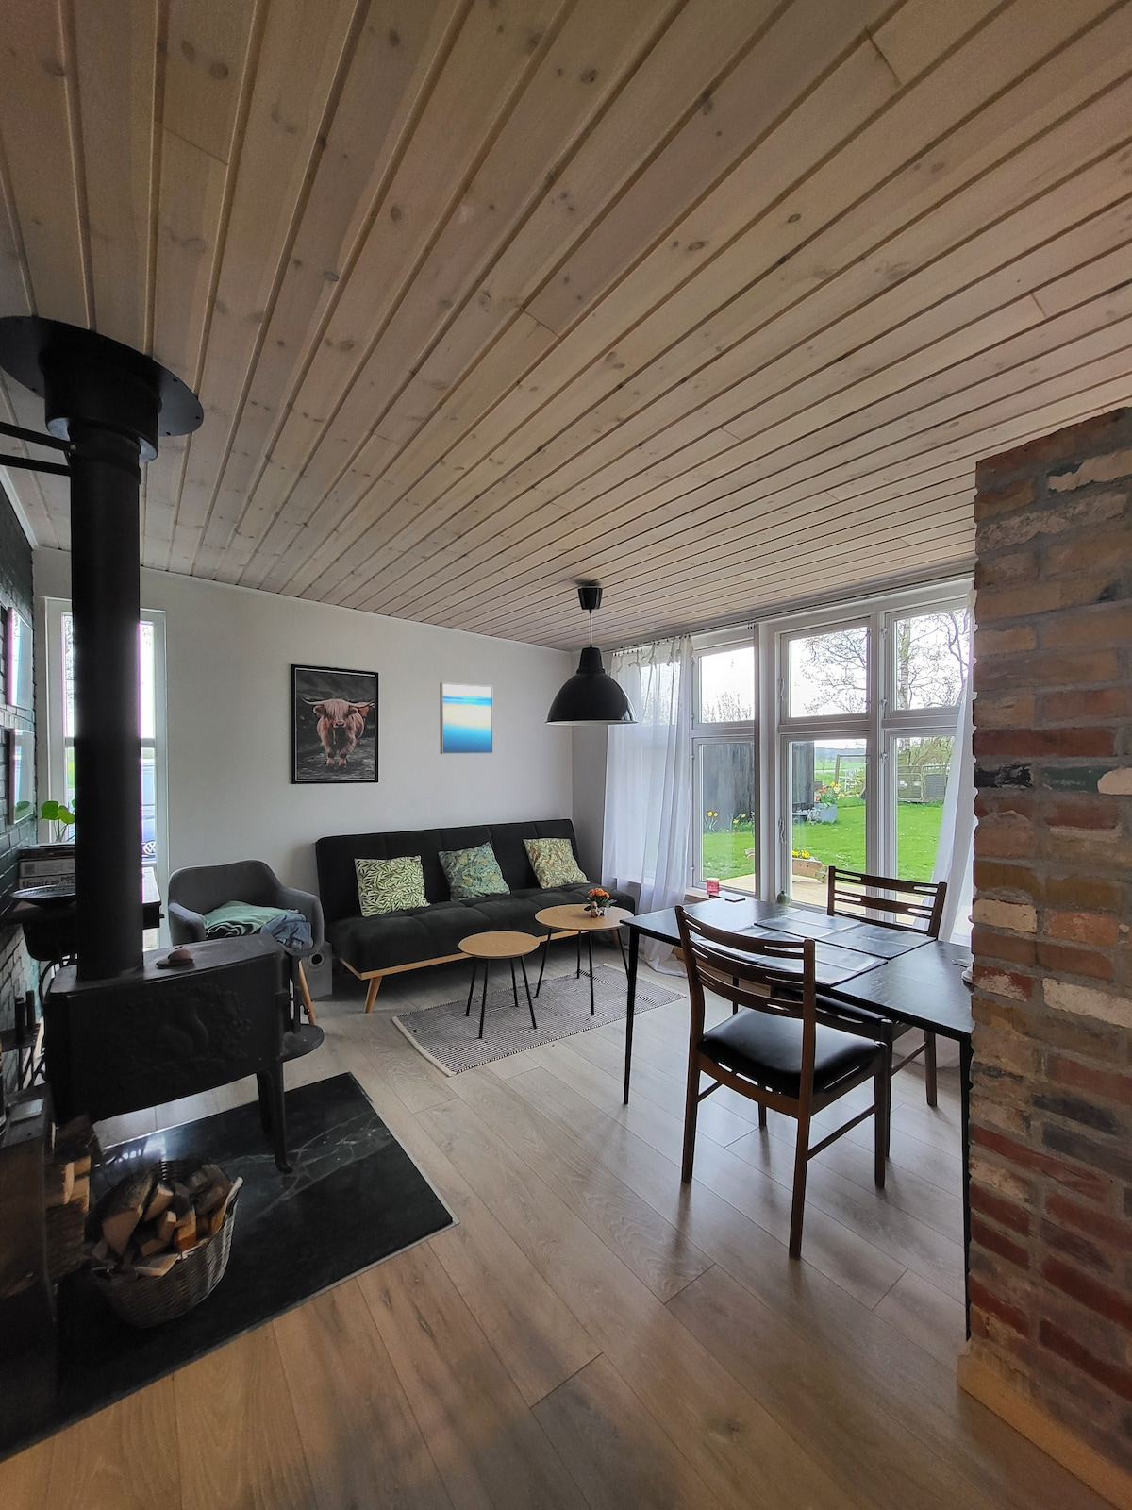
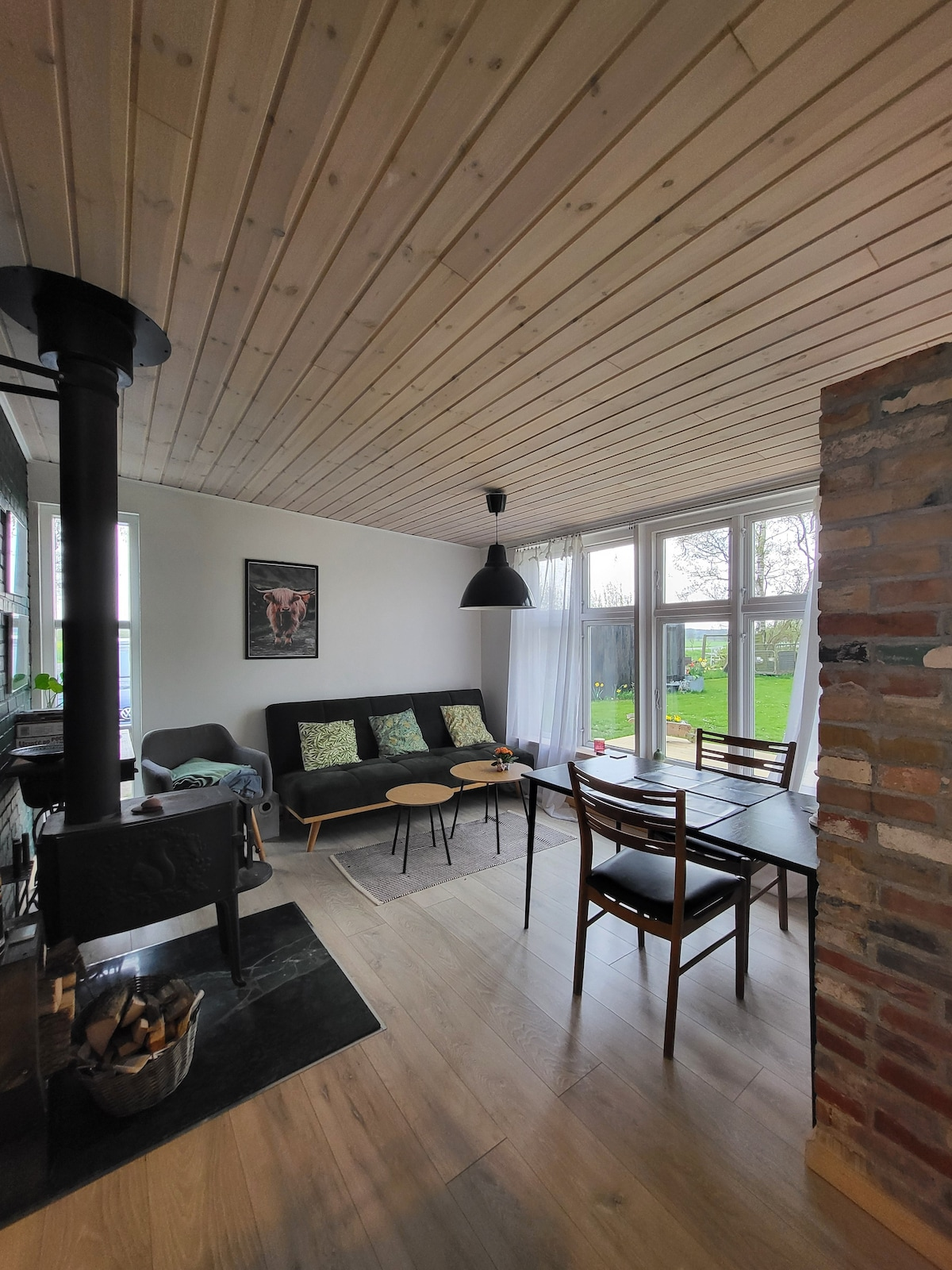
- wall art [439,681,495,755]
